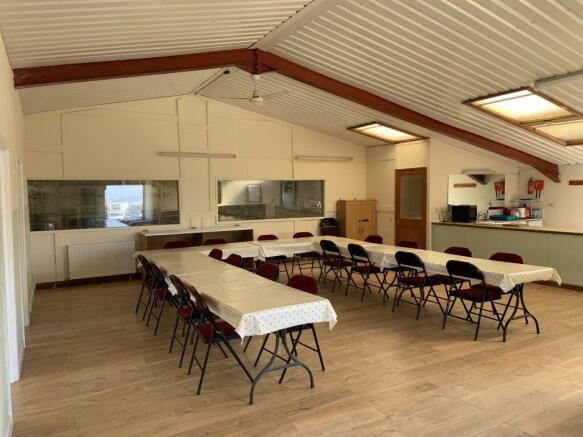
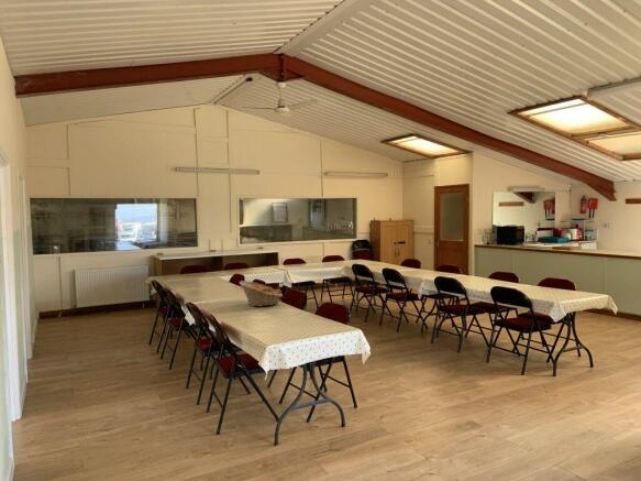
+ fruit basket [239,280,284,307]
